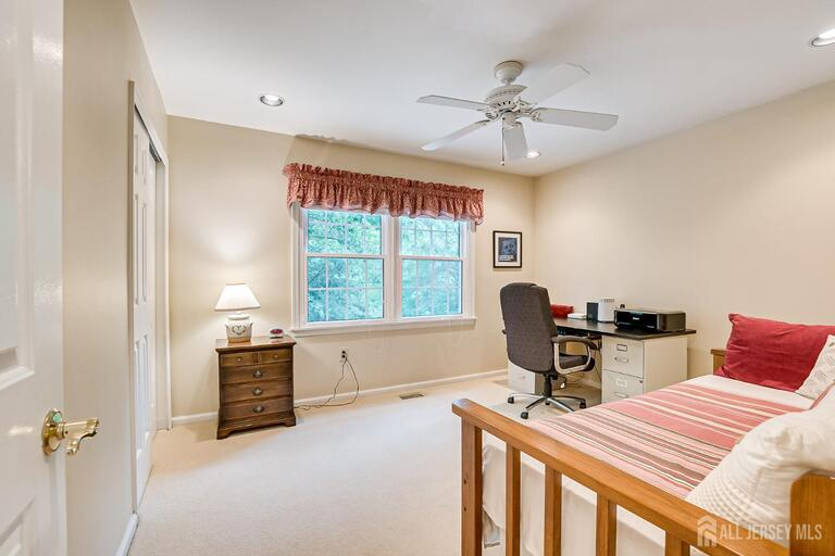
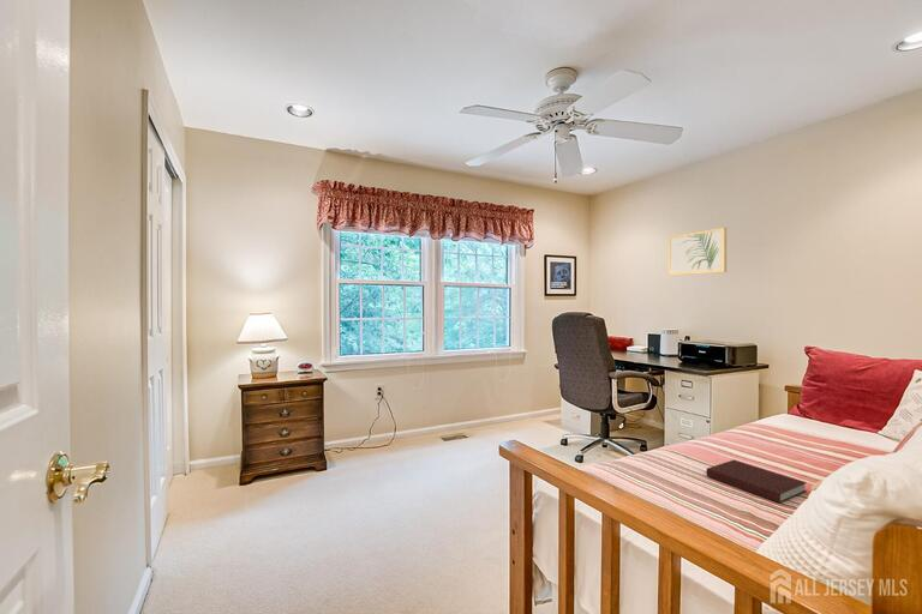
+ wall art [667,227,728,277]
+ notebook [705,459,808,504]
